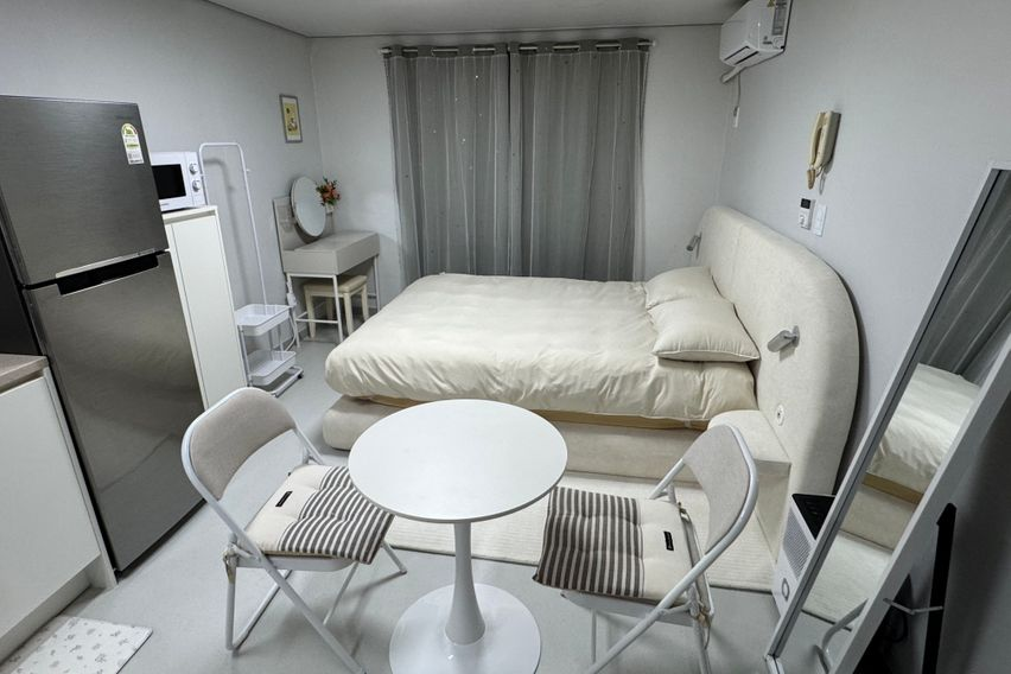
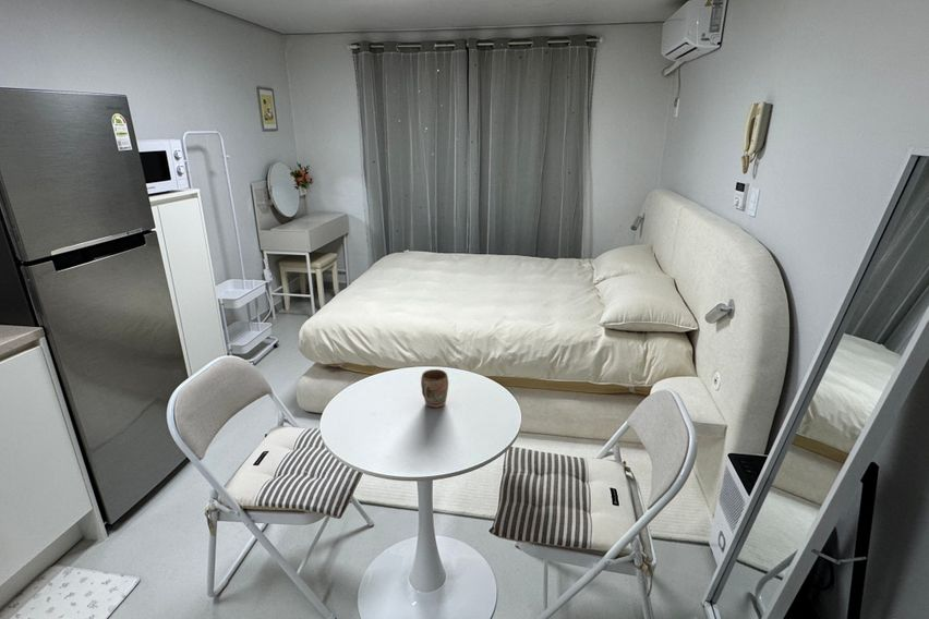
+ mug [420,368,449,408]
